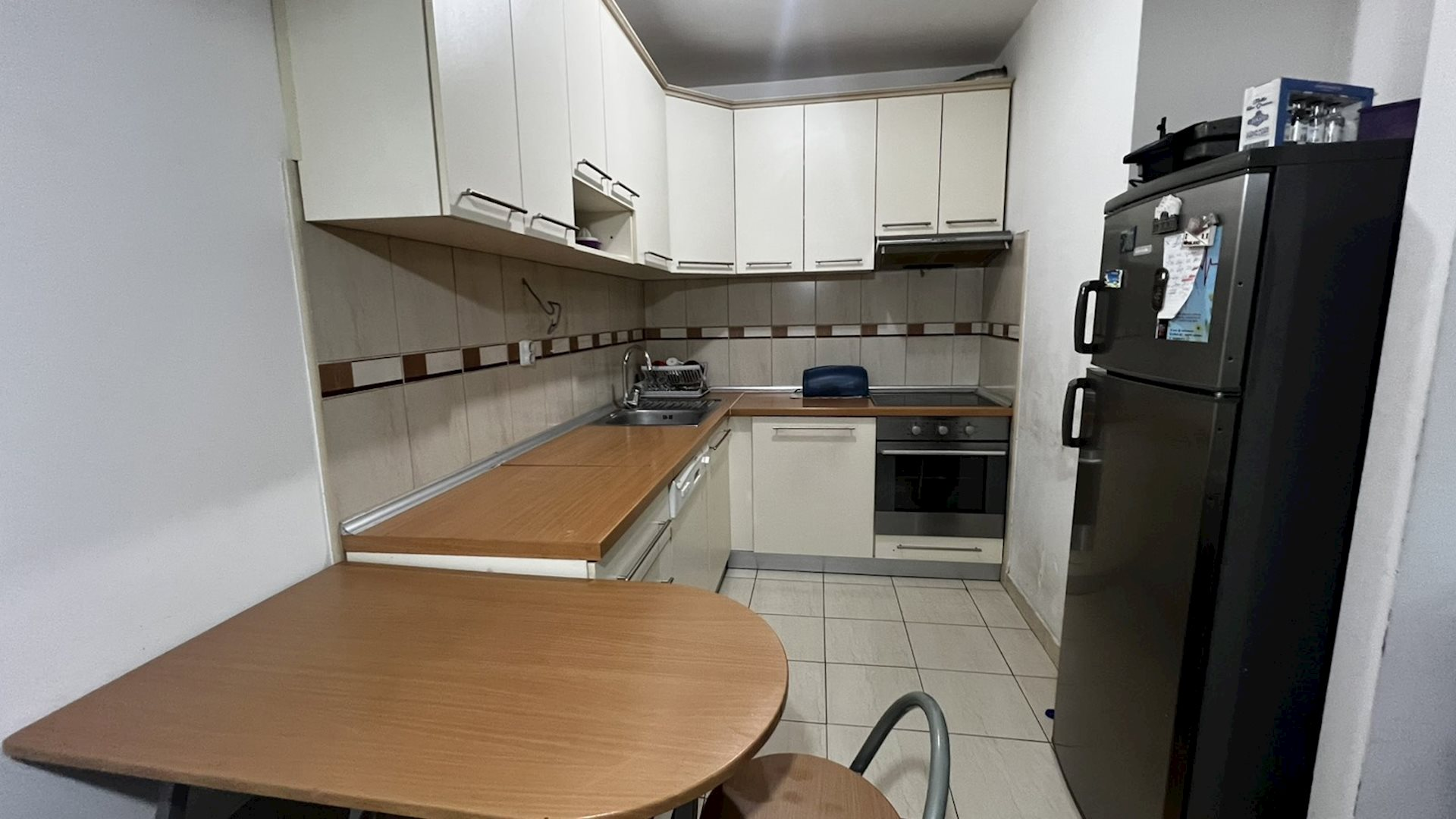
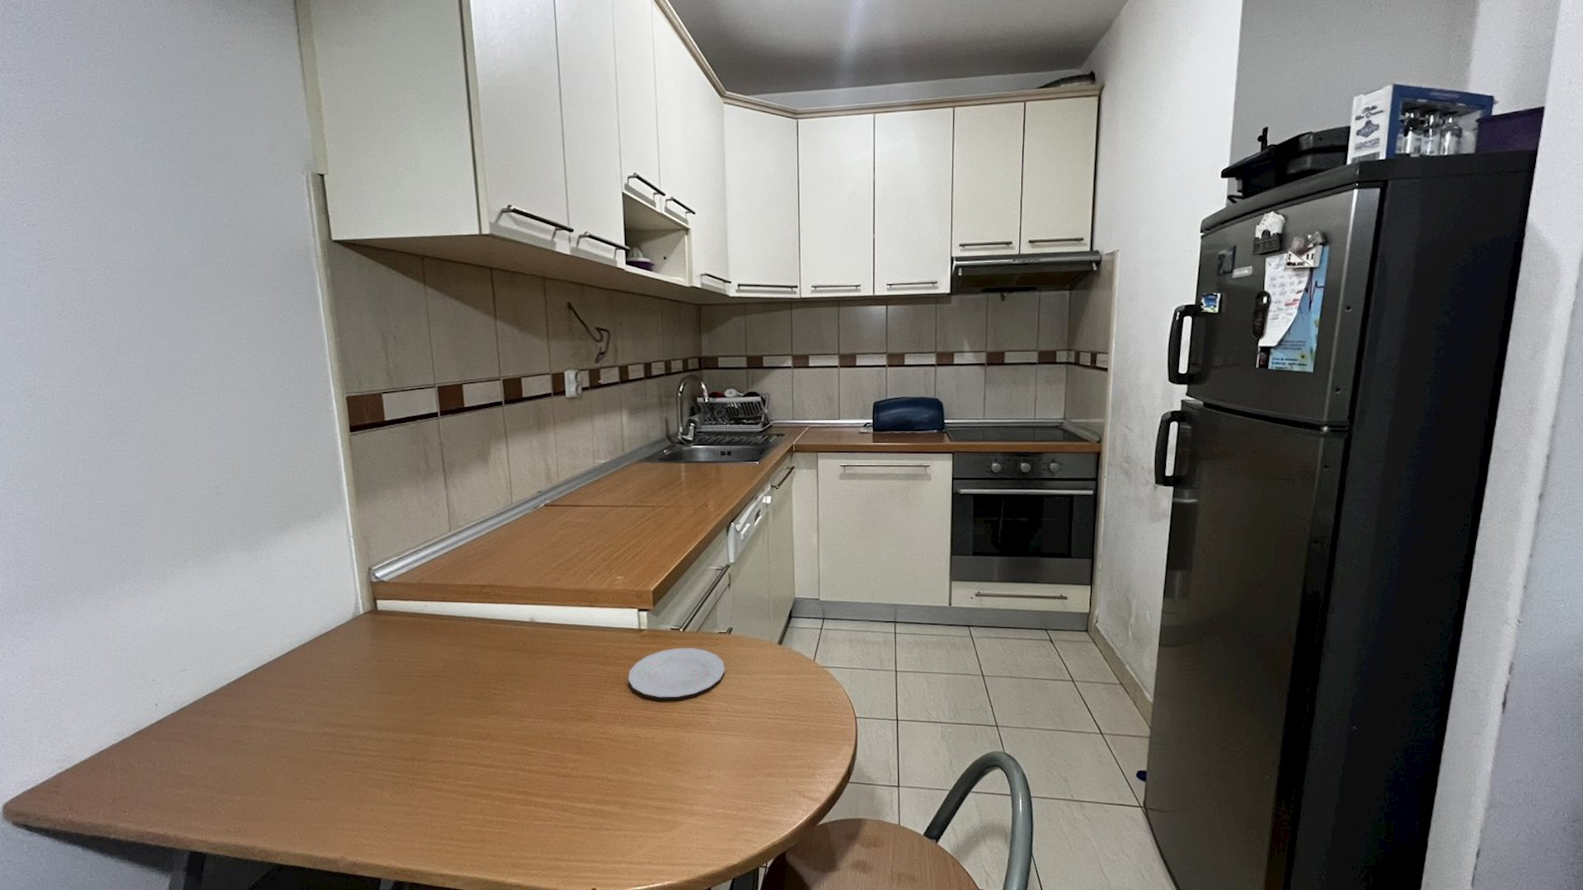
+ plate [627,647,725,698]
